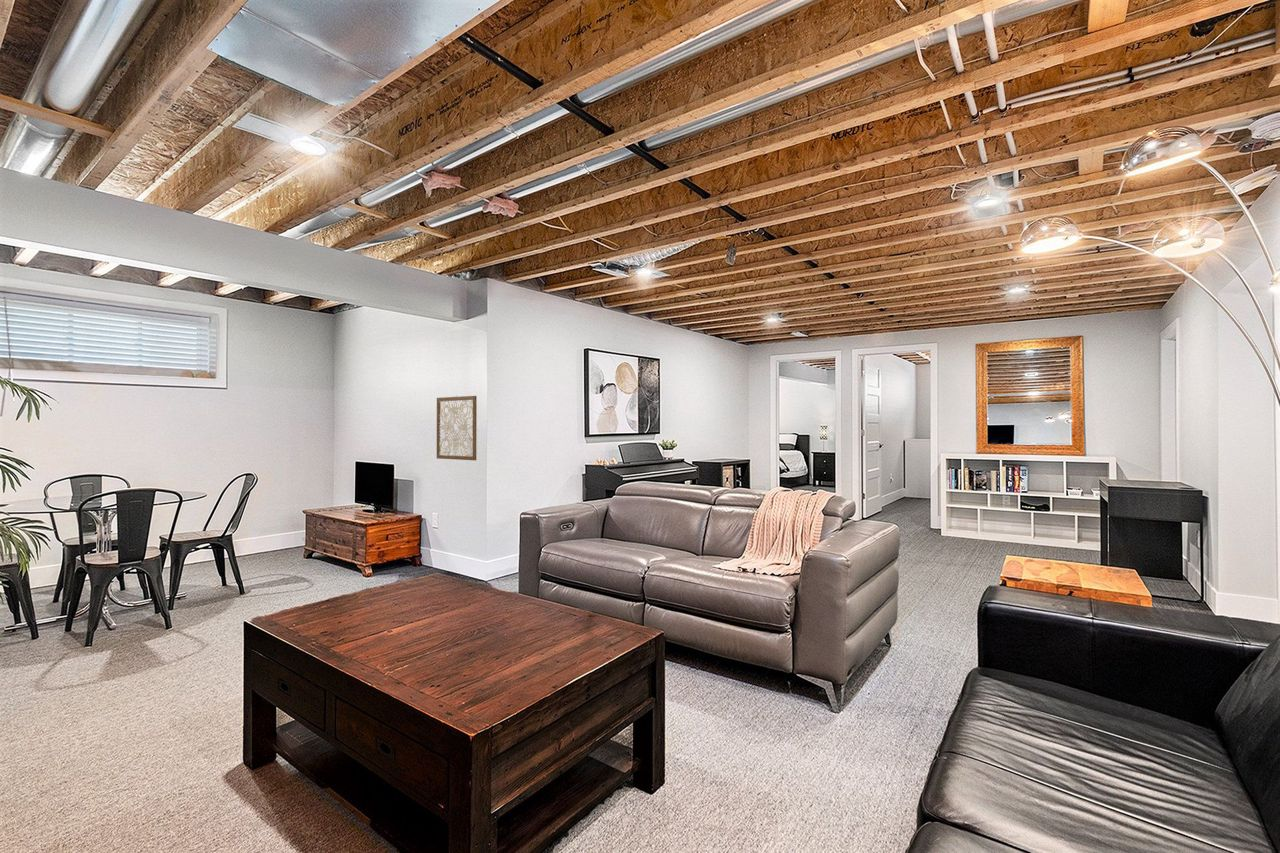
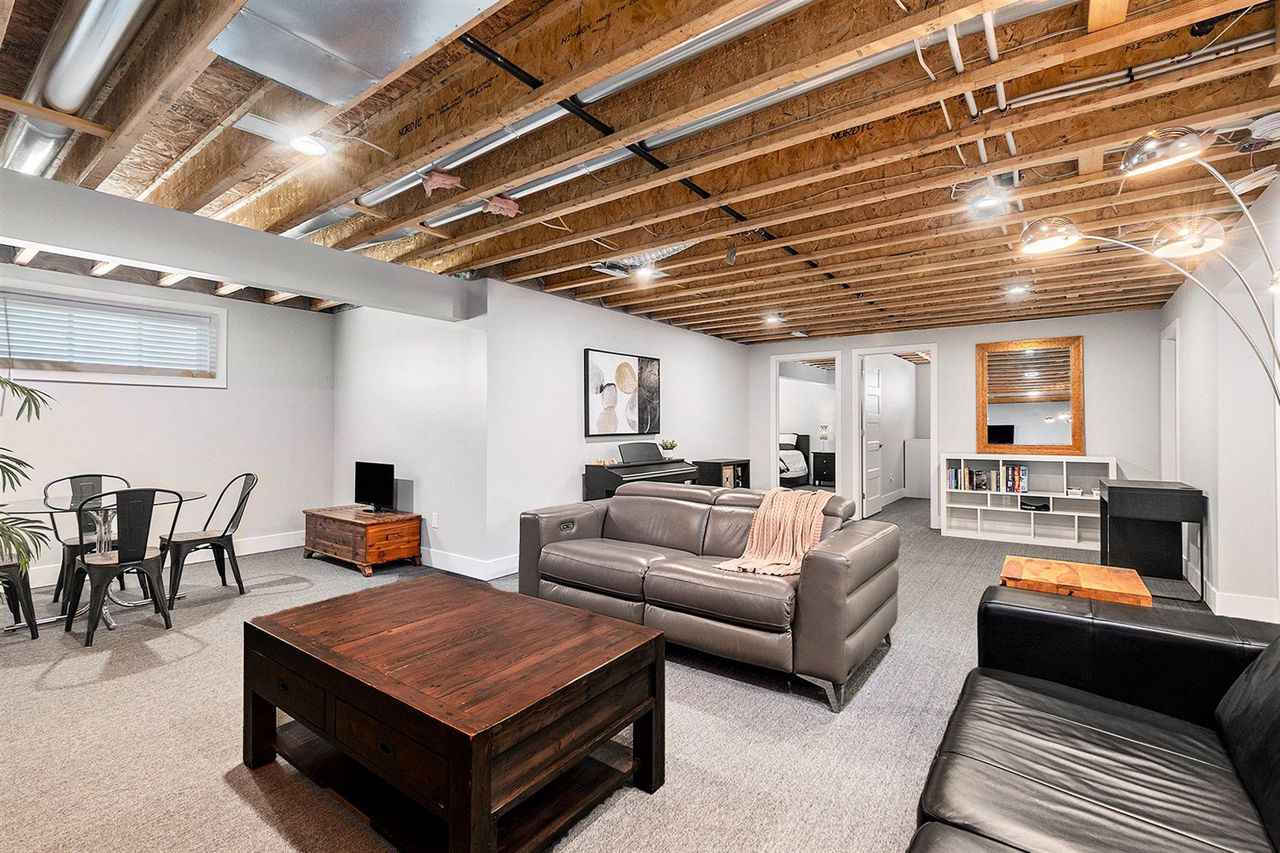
- wall art [436,394,478,461]
